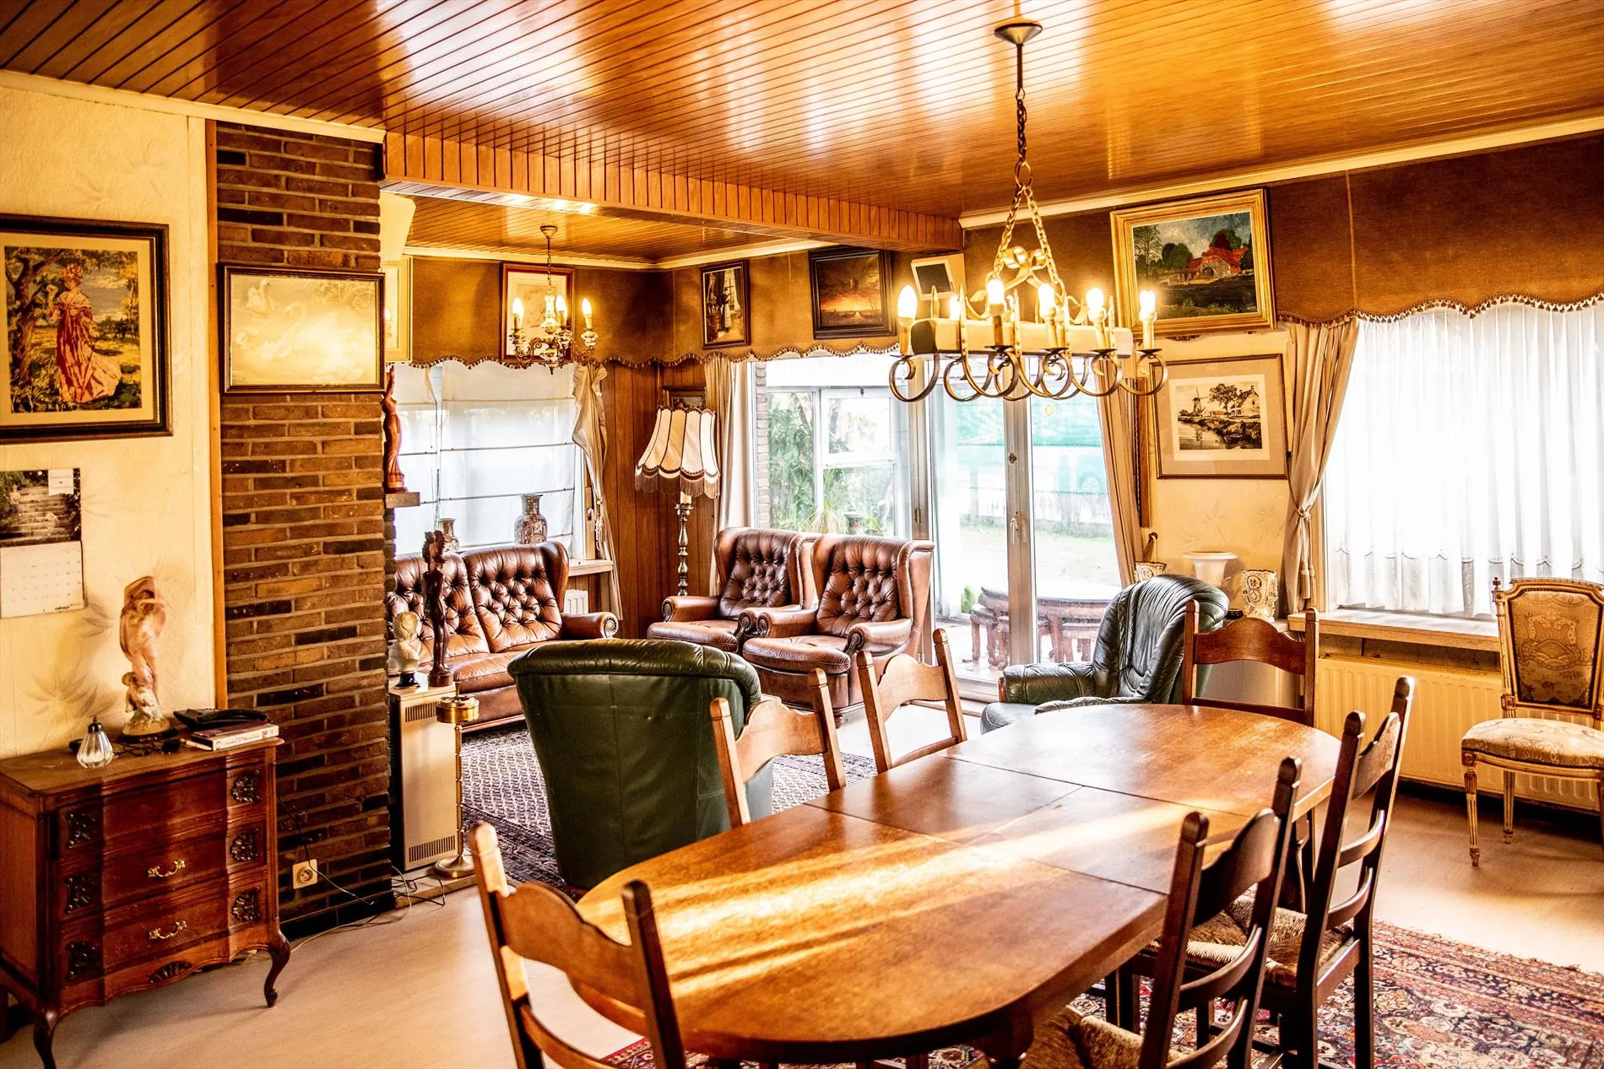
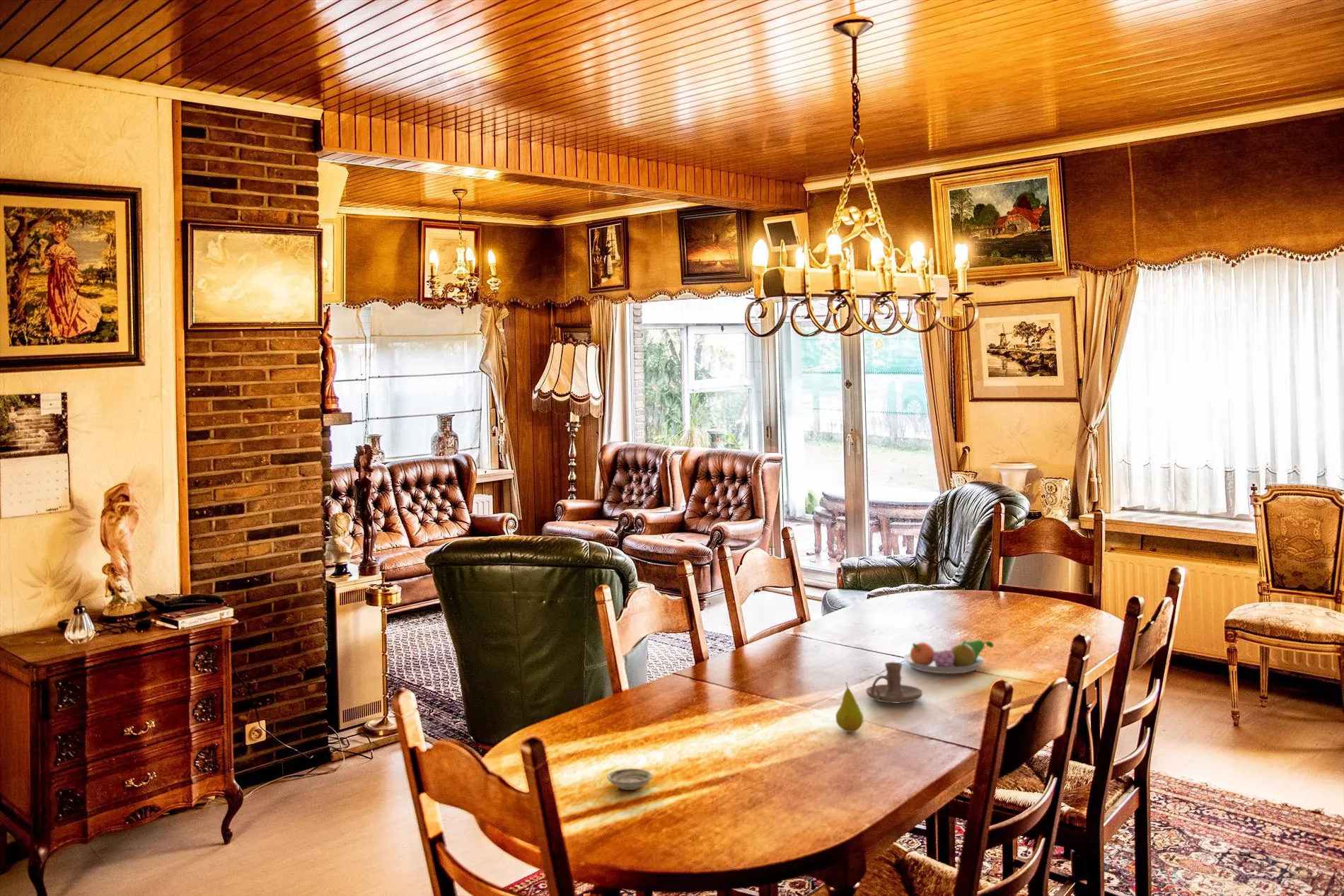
+ candle holder [865,661,923,704]
+ fruit [835,681,864,733]
+ fruit bowl [903,639,995,674]
+ saucer [606,768,653,791]
